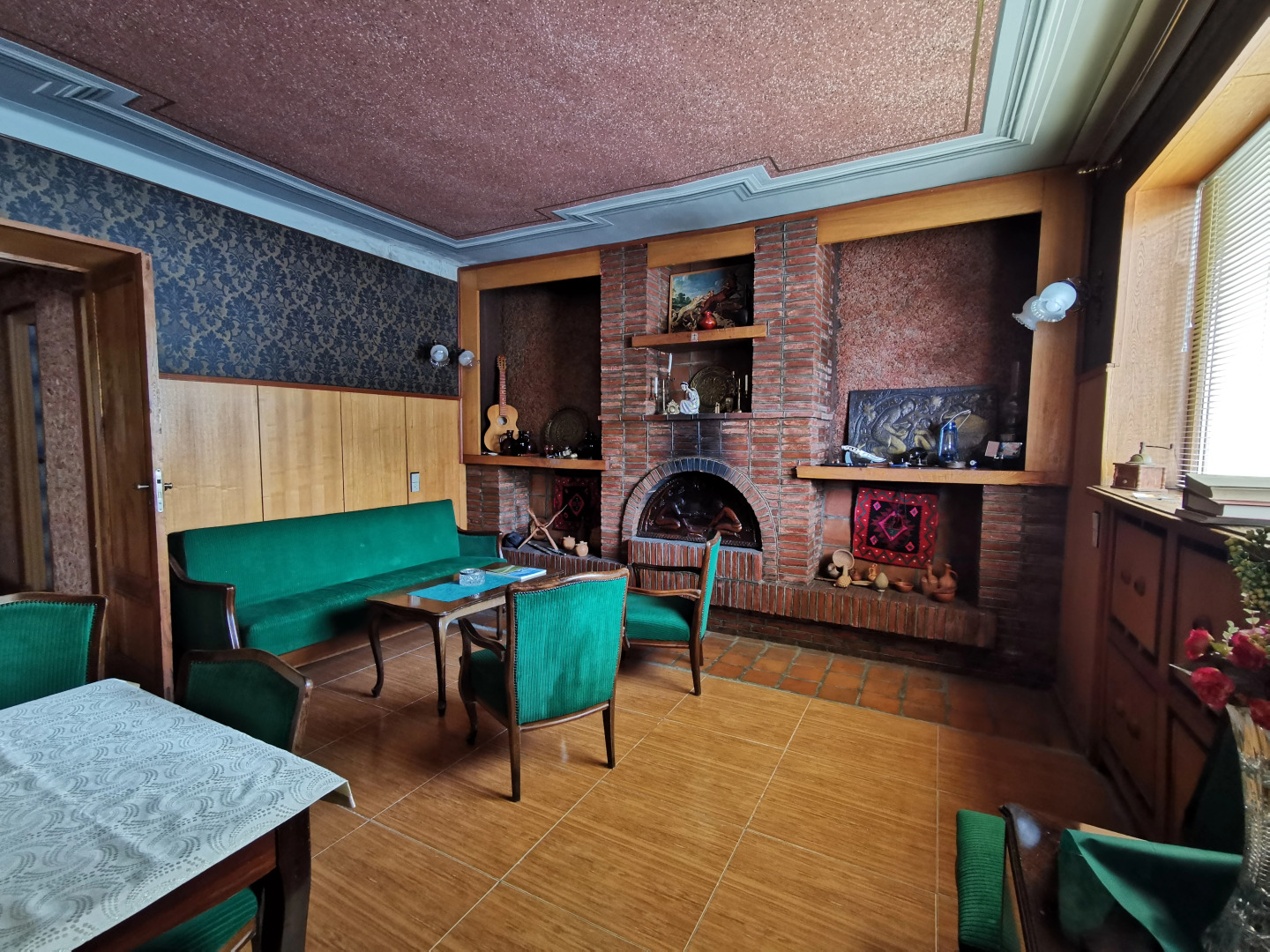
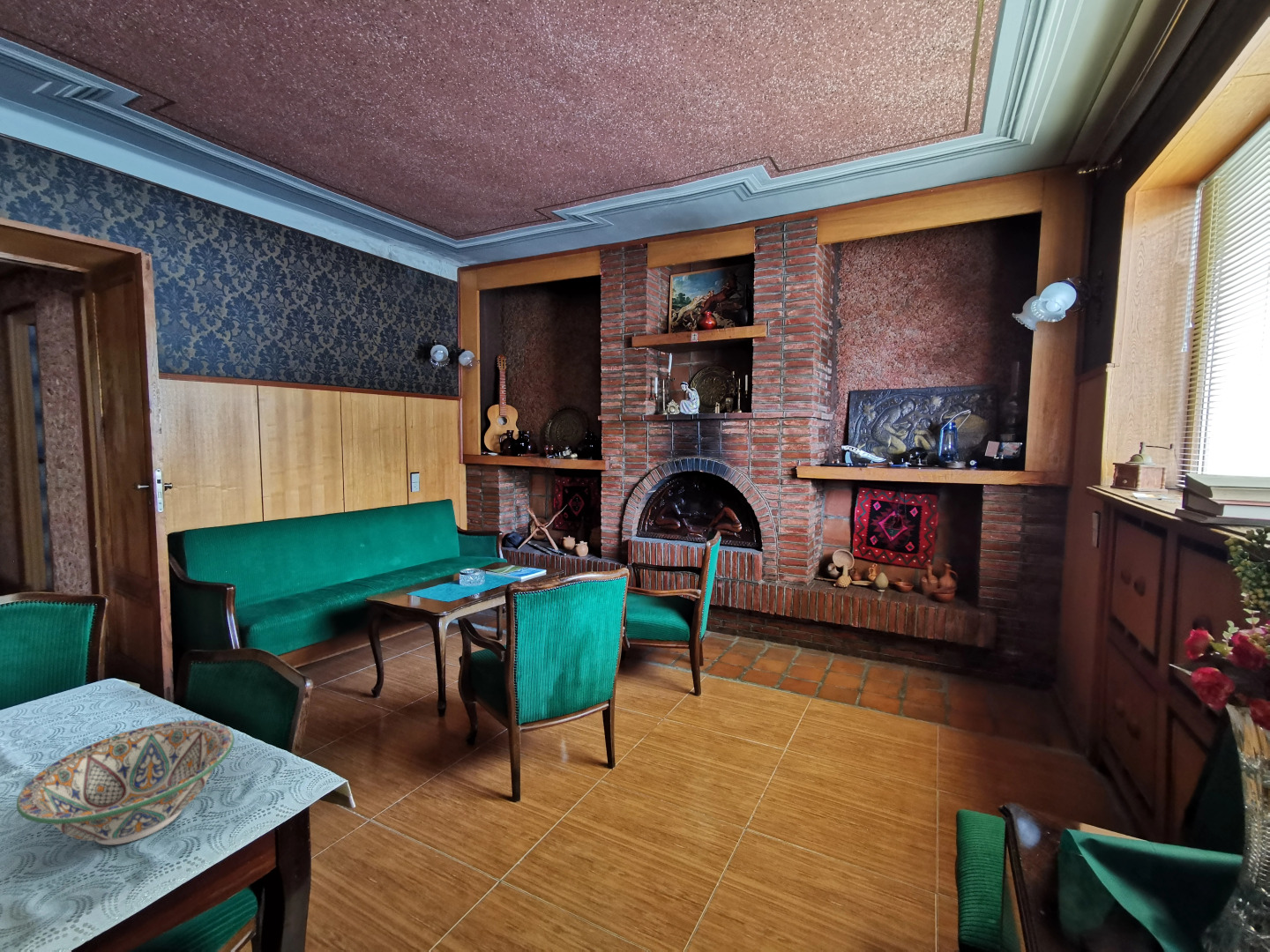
+ decorative bowl [15,719,235,846]
